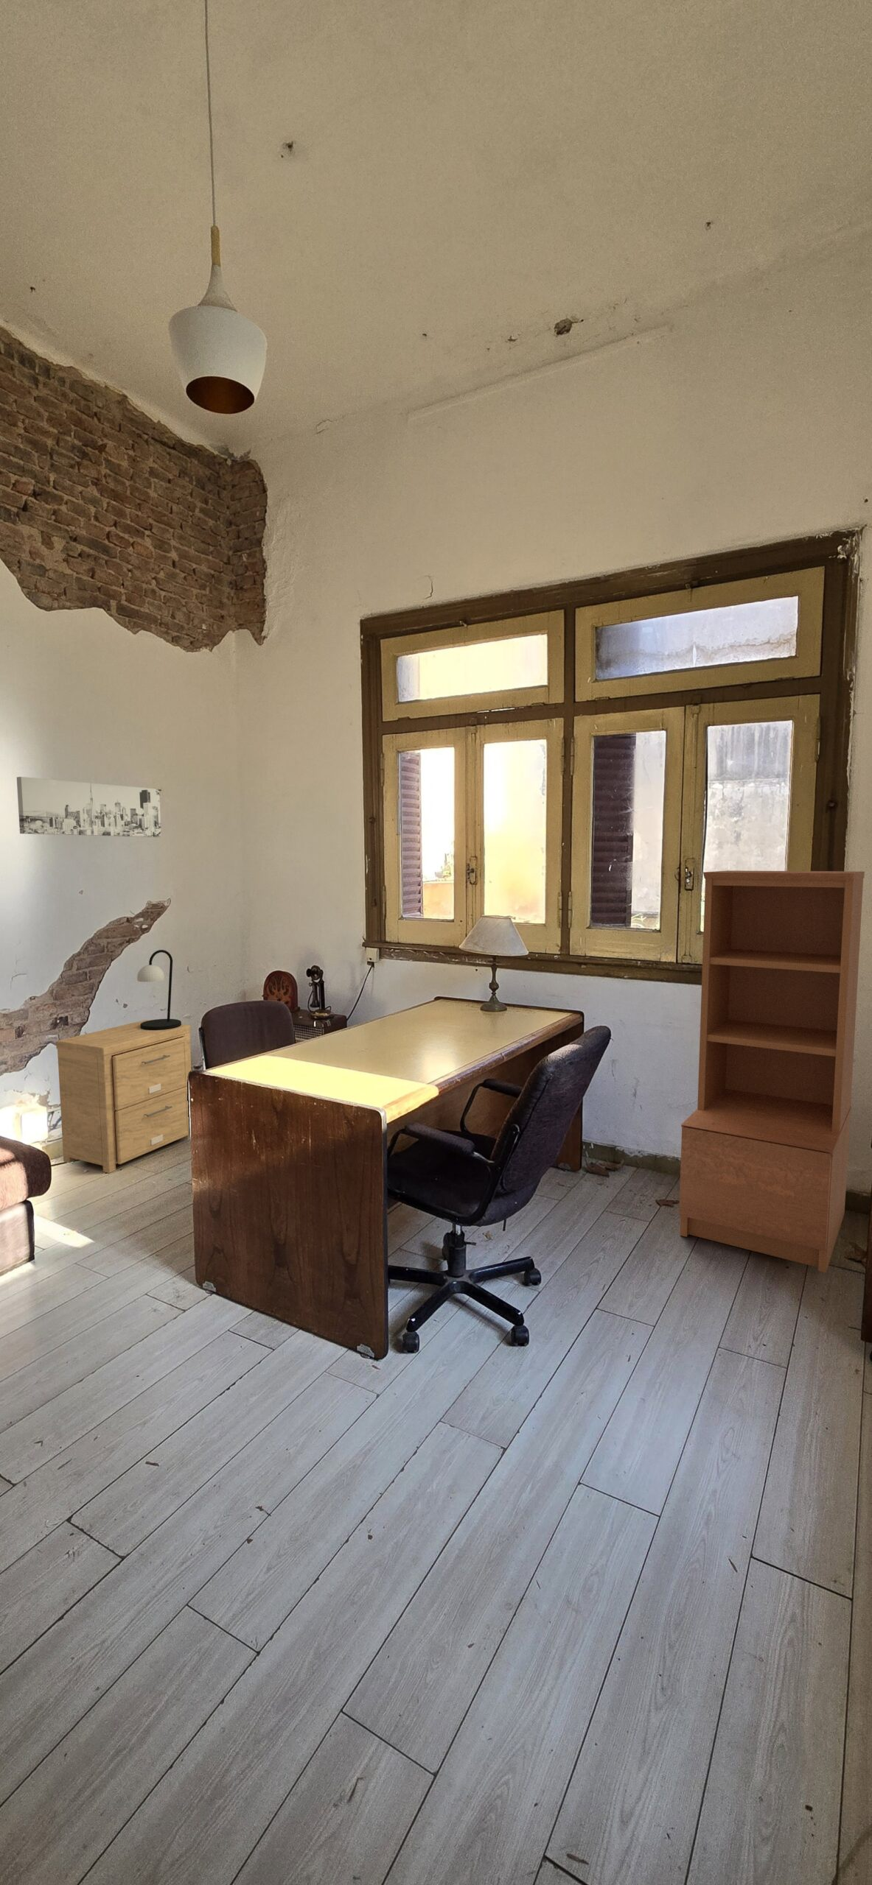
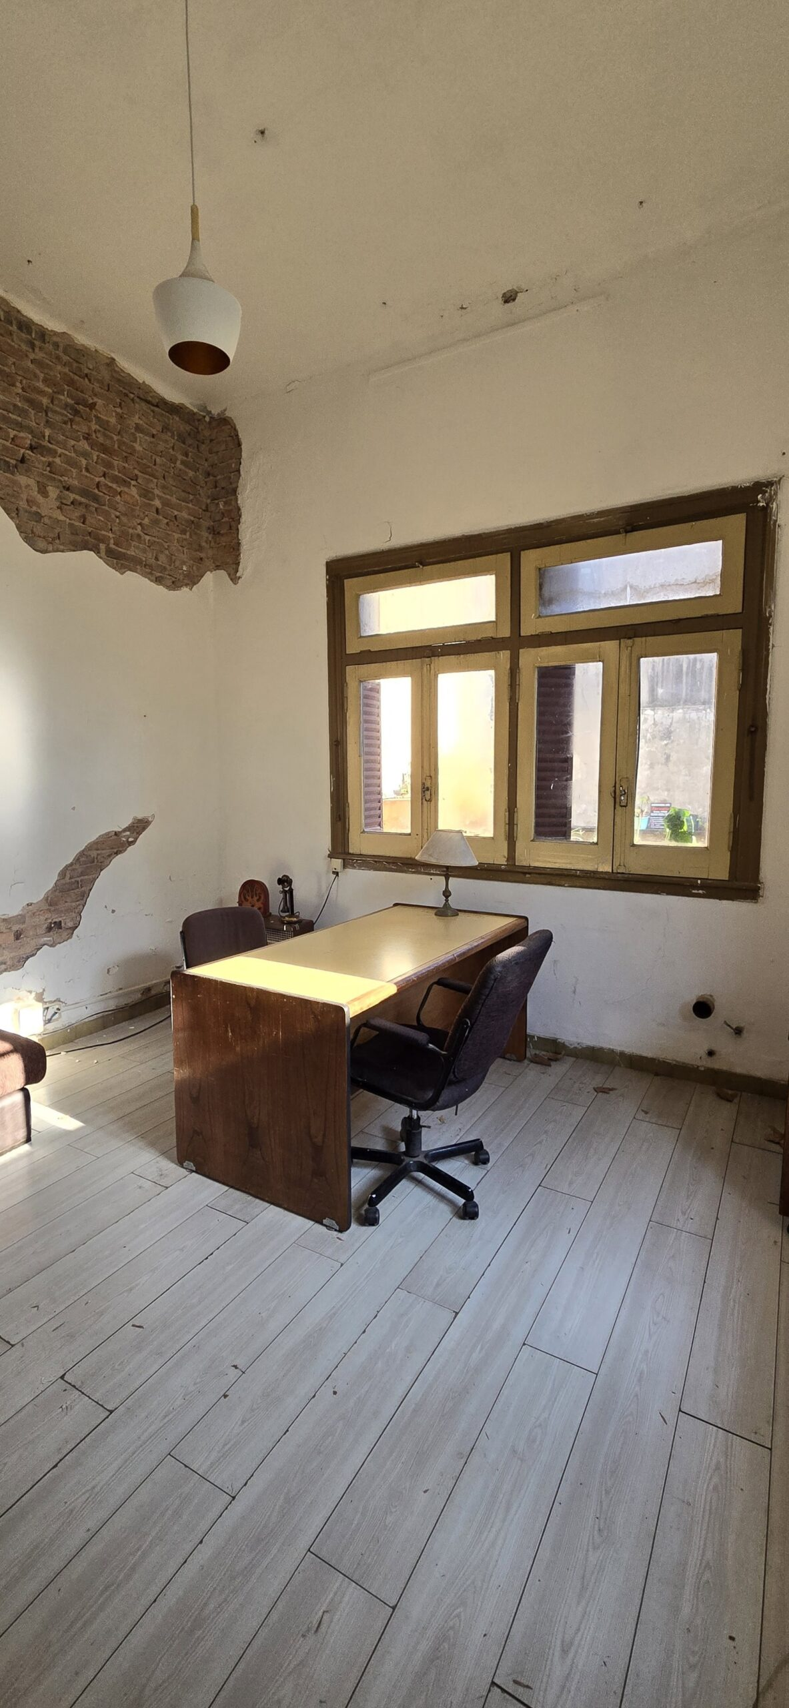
- side table [55,1019,191,1173]
- table lamp [136,950,182,1030]
- bookshelf [678,869,865,1274]
- wall art [16,777,162,838]
